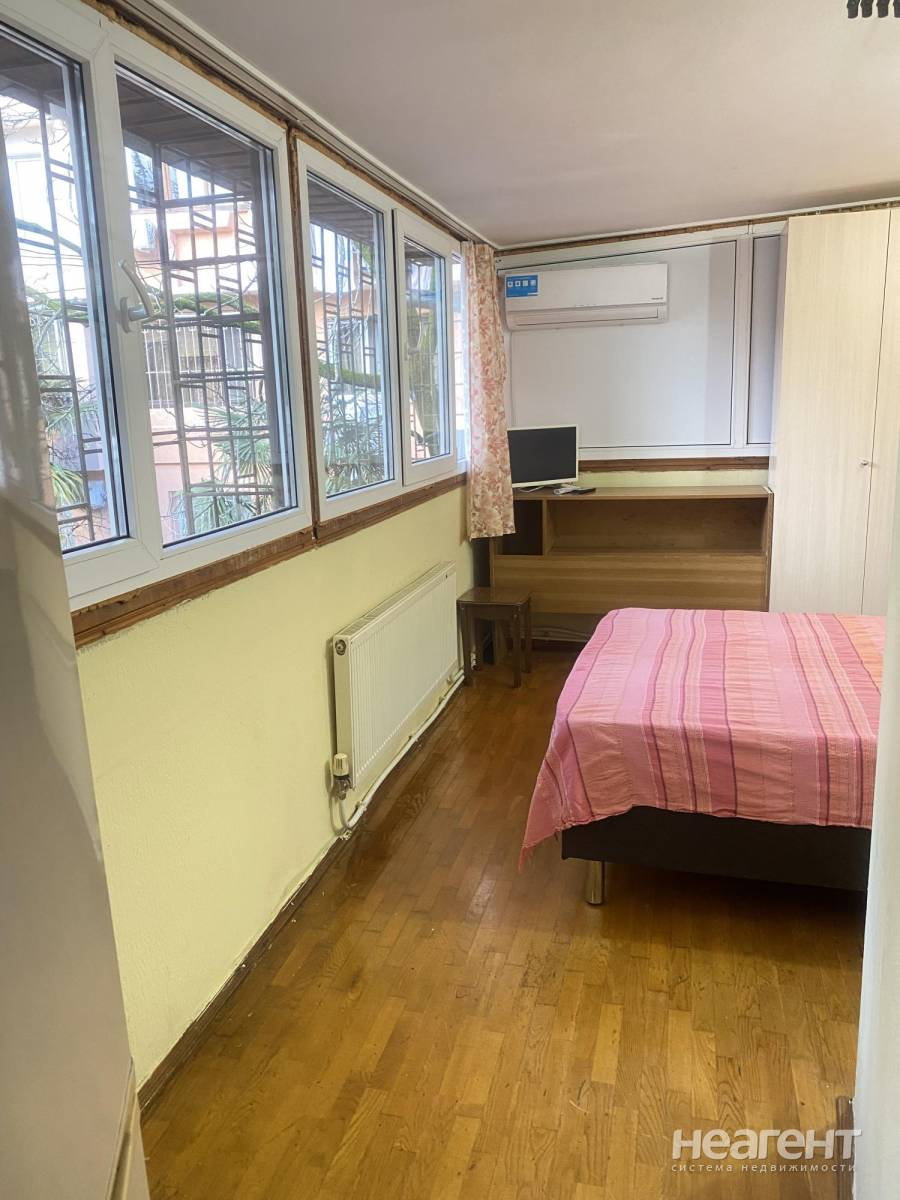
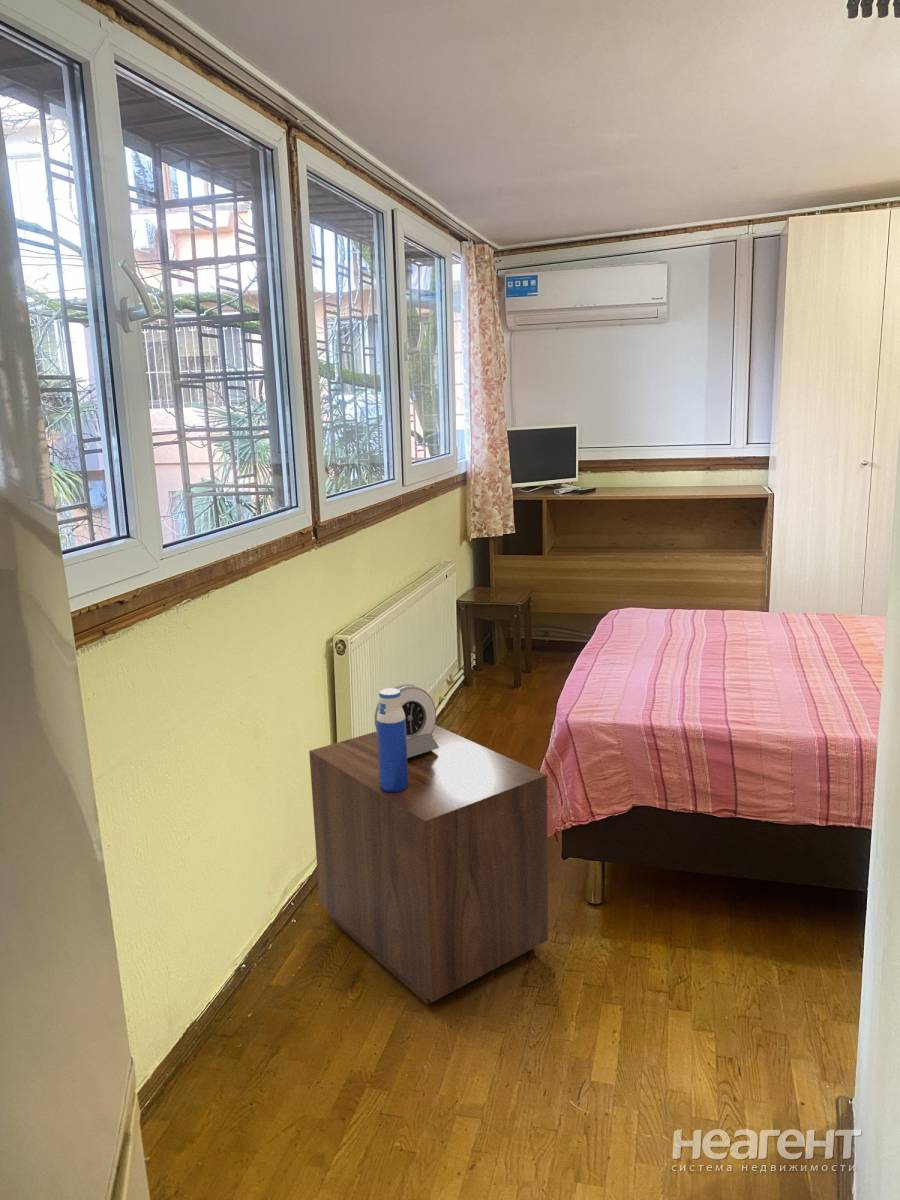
+ water bottle [376,687,408,793]
+ nightstand [308,724,549,1006]
+ alarm clock [374,683,439,758]
